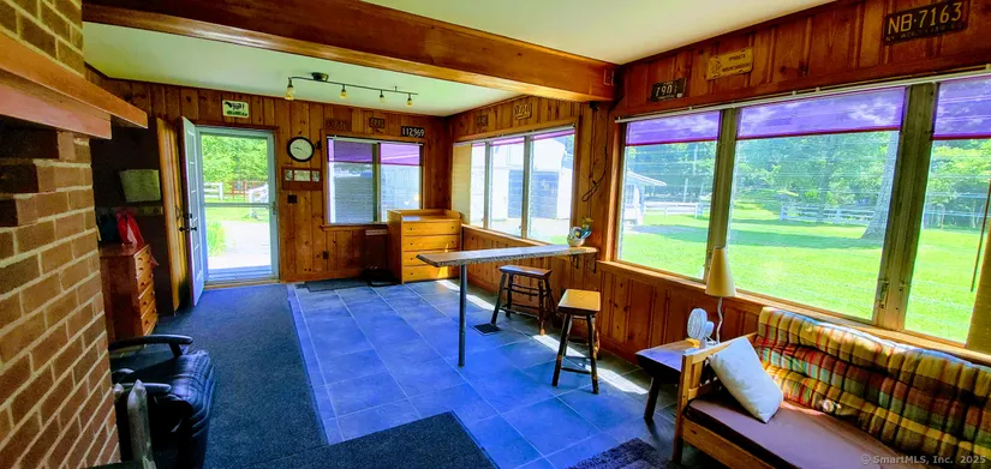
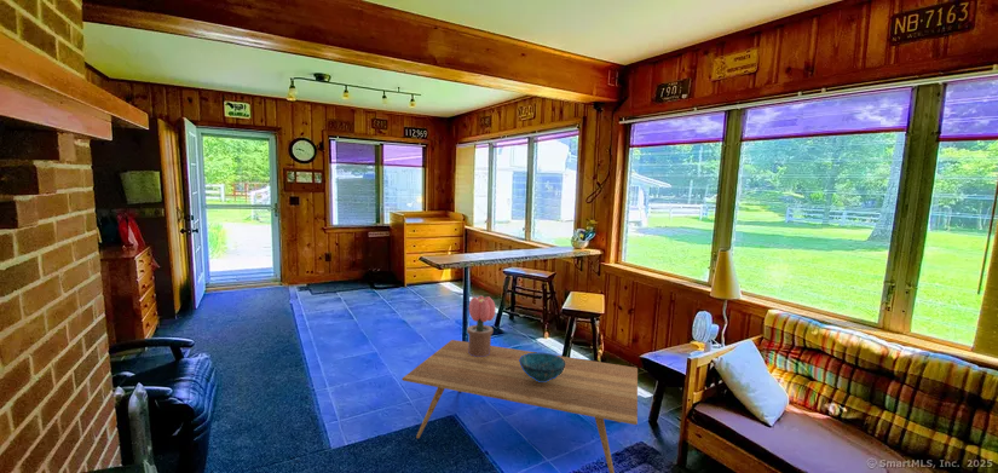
+ potted flower [466,295,497,357]
+ decorative bowl [519,352,565,382]
+ coffee table [402,339,639,473]
